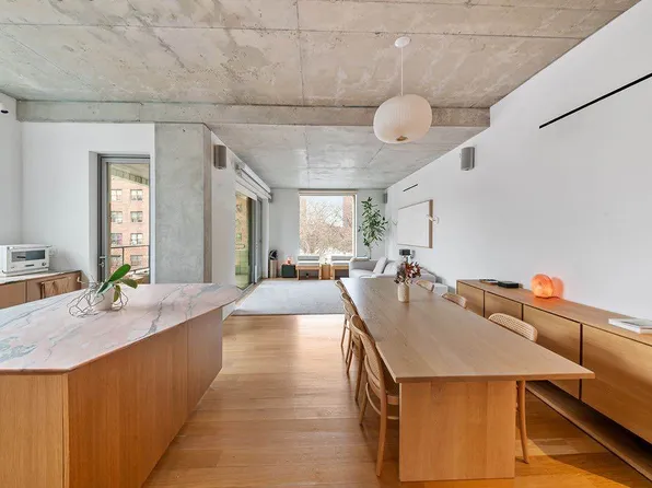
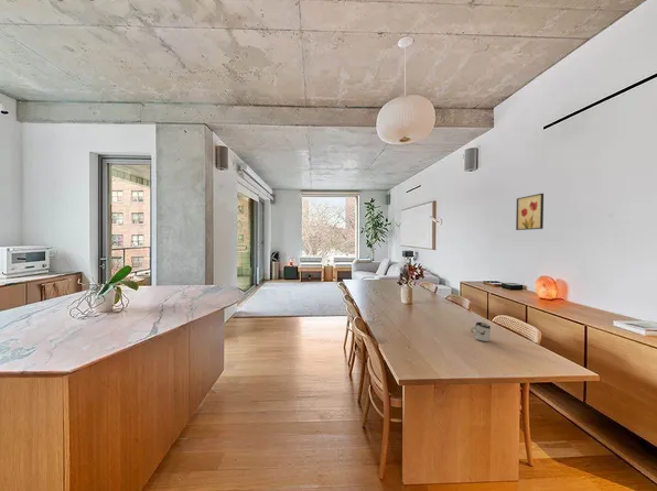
+ cup [470,321,492,342]
+ wall art [515,193,545,231]
